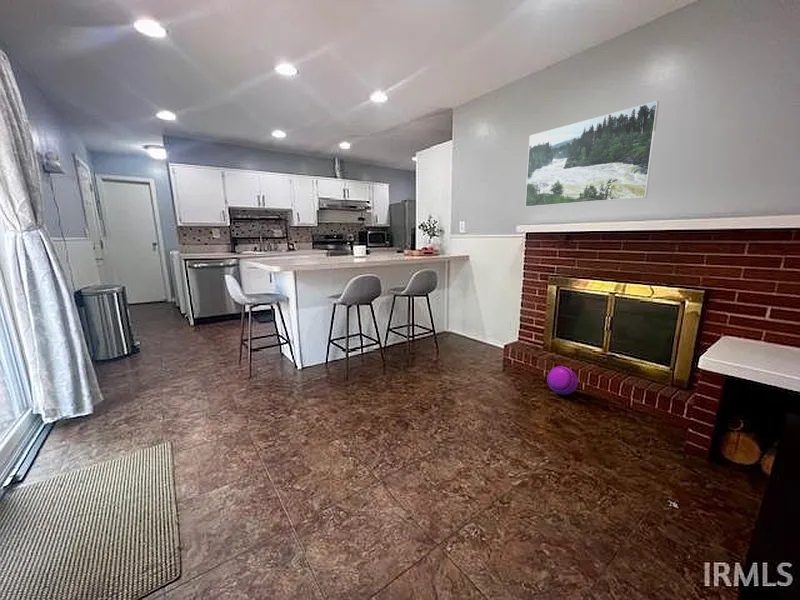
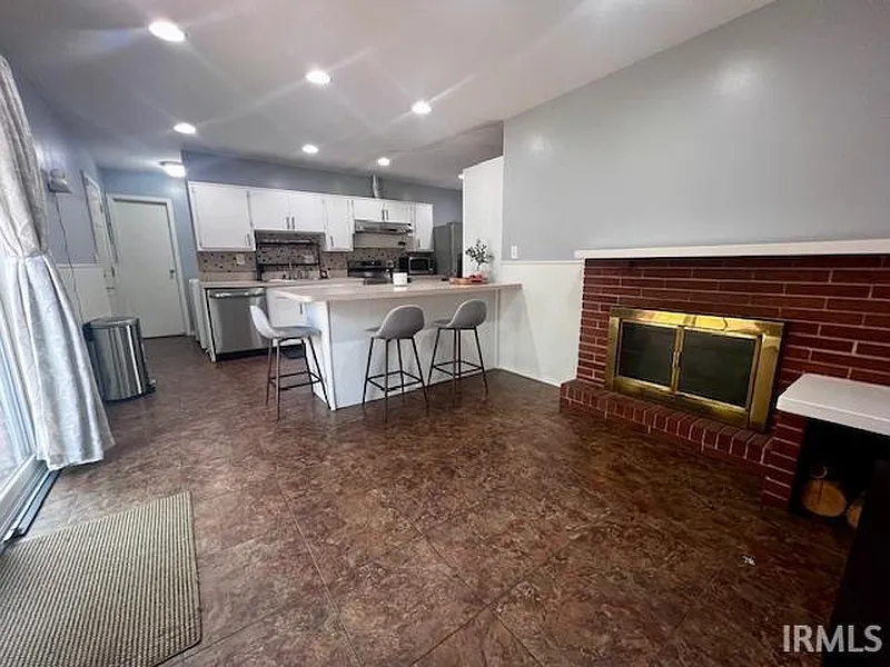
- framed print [524,100,660,208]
- ball [546,366,579,396]
